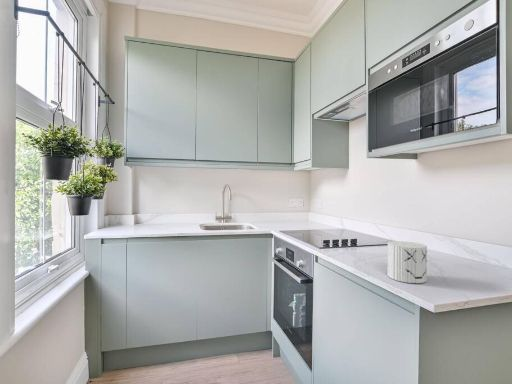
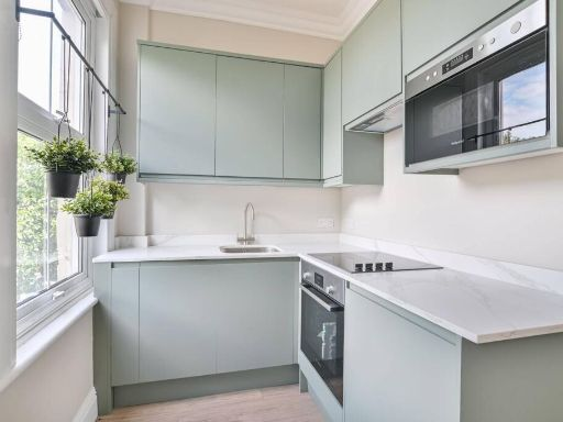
- mug [387,240,428,284]
